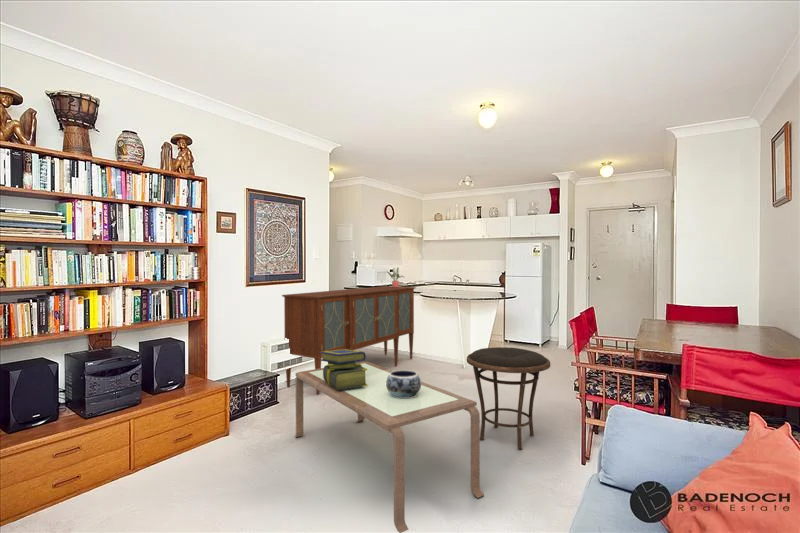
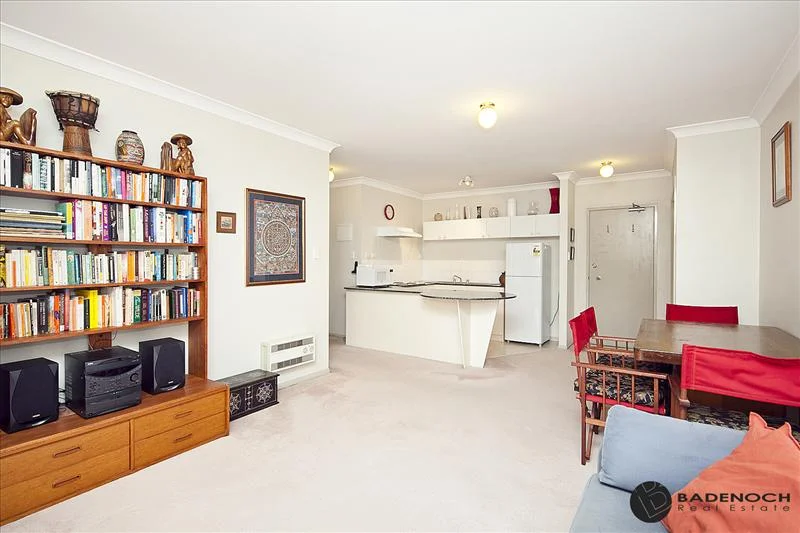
- sideboard [281,285,417,395]
- potted plant [386,267,406,288]
- coffee table [294,360,485,533]
- decorative bowl [386,369,422,398]
- stack of books [321,349,368,390]
- side table [466,346,551,451]
